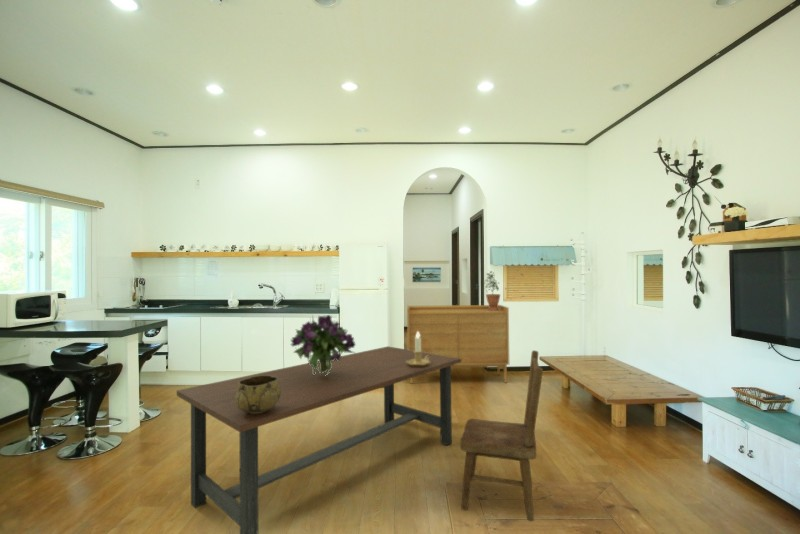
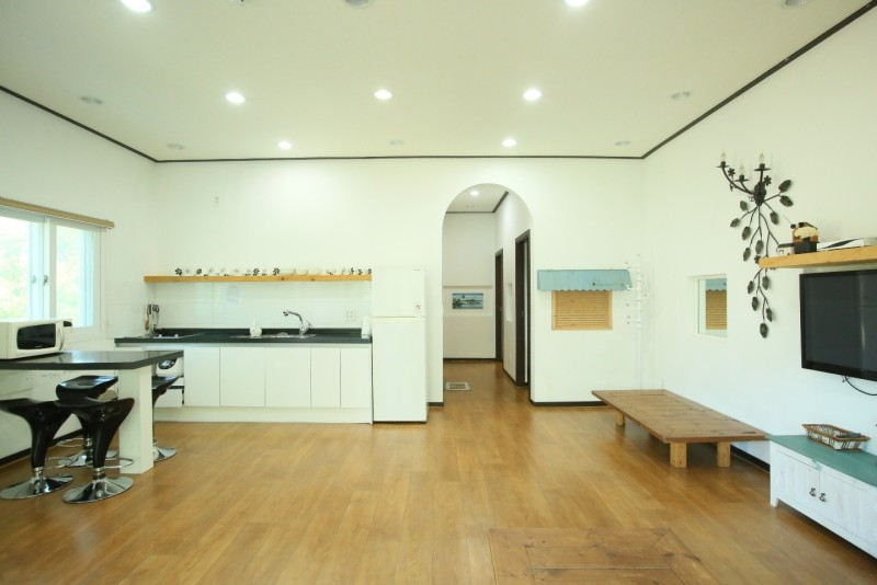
- sideboard [406,304,510,385]
- bouquet [290,314,357,376]
- potted plant [483,269,501,311]
- candlestick [406,332,431,367]
- dining table [176,345,461,534]
- dining chair [459,349,544,522]
- decorative bowl [235,375,281,414]
